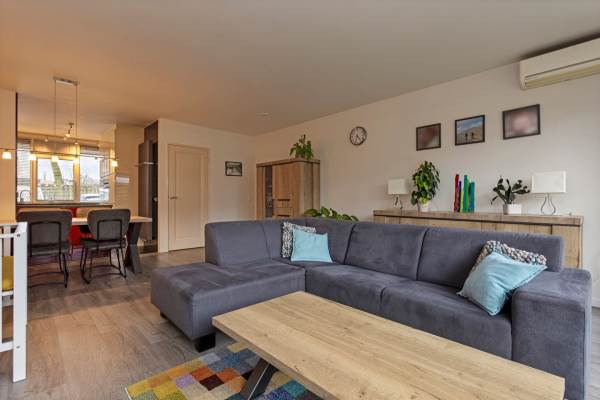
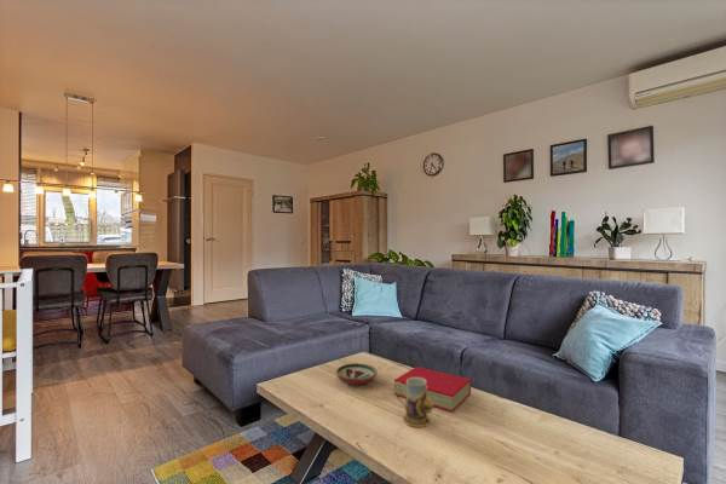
+ decorative bowl [334,362,379,386]
+ mug [393,378,433,428]
+ book [393,365,472,413]
